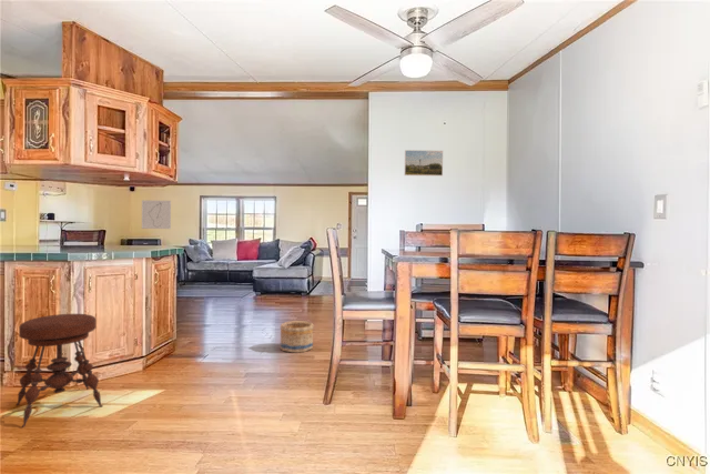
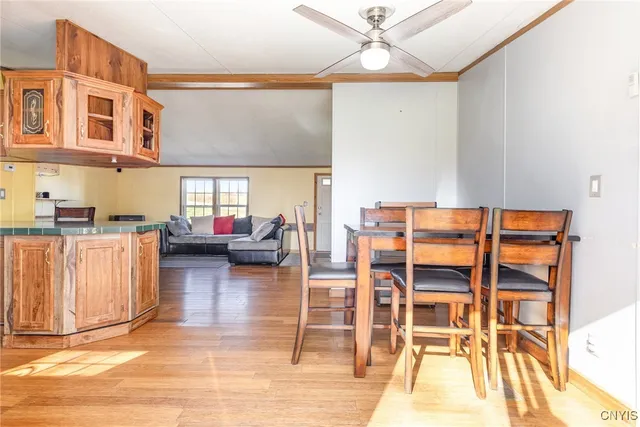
- basket [280,320,315,354]
- stool [14,313,104,428]
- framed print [404,149,444,177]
- wall art [141,199,172,230]
